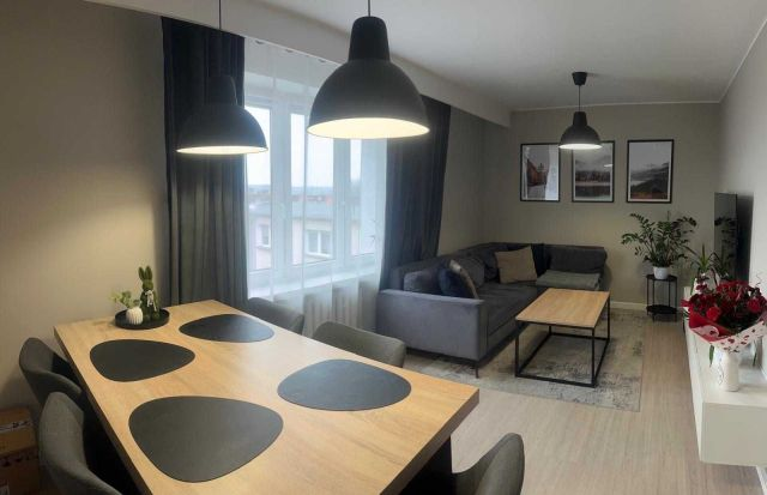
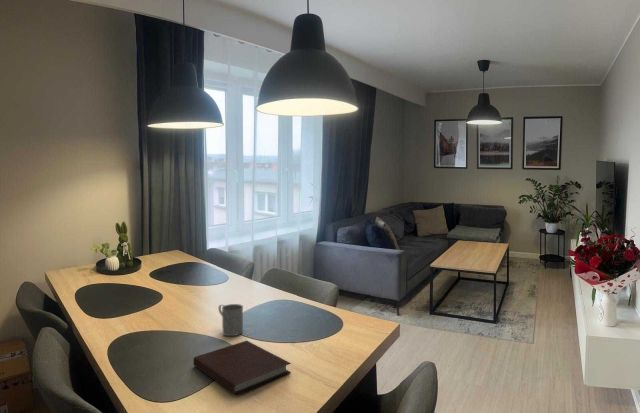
+ mug [218,303,244,337]
+ notebook [192,340,292,396]
